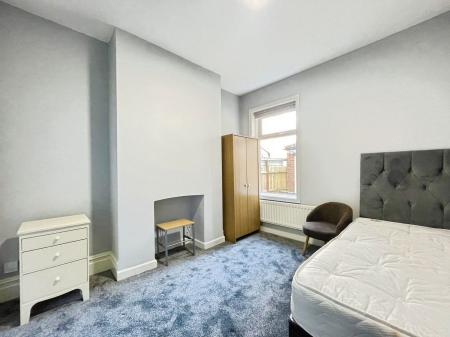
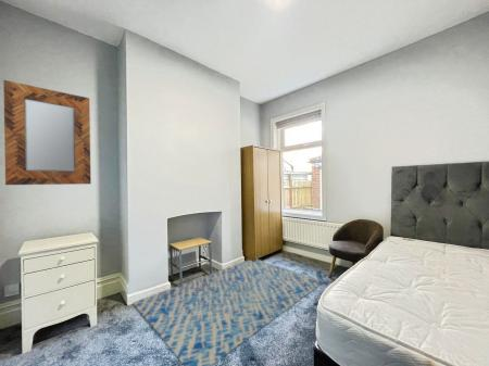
+ home mirror [2,79,92,186]
+ rug [131,258,326,366]
